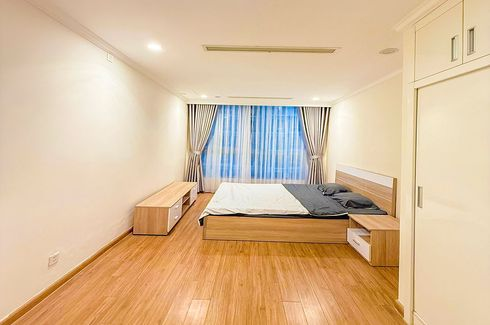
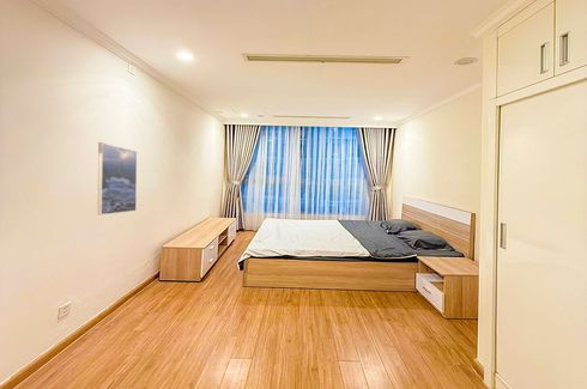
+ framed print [97,141,138,215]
